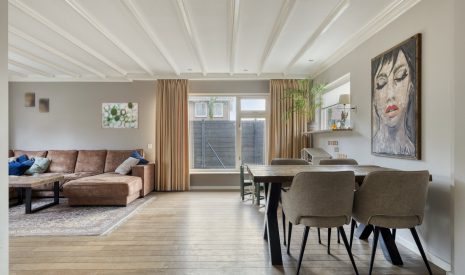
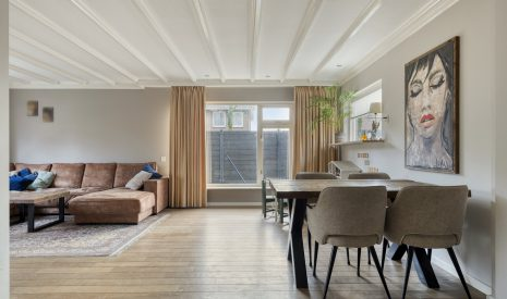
- wall art [100,101,140,130]
